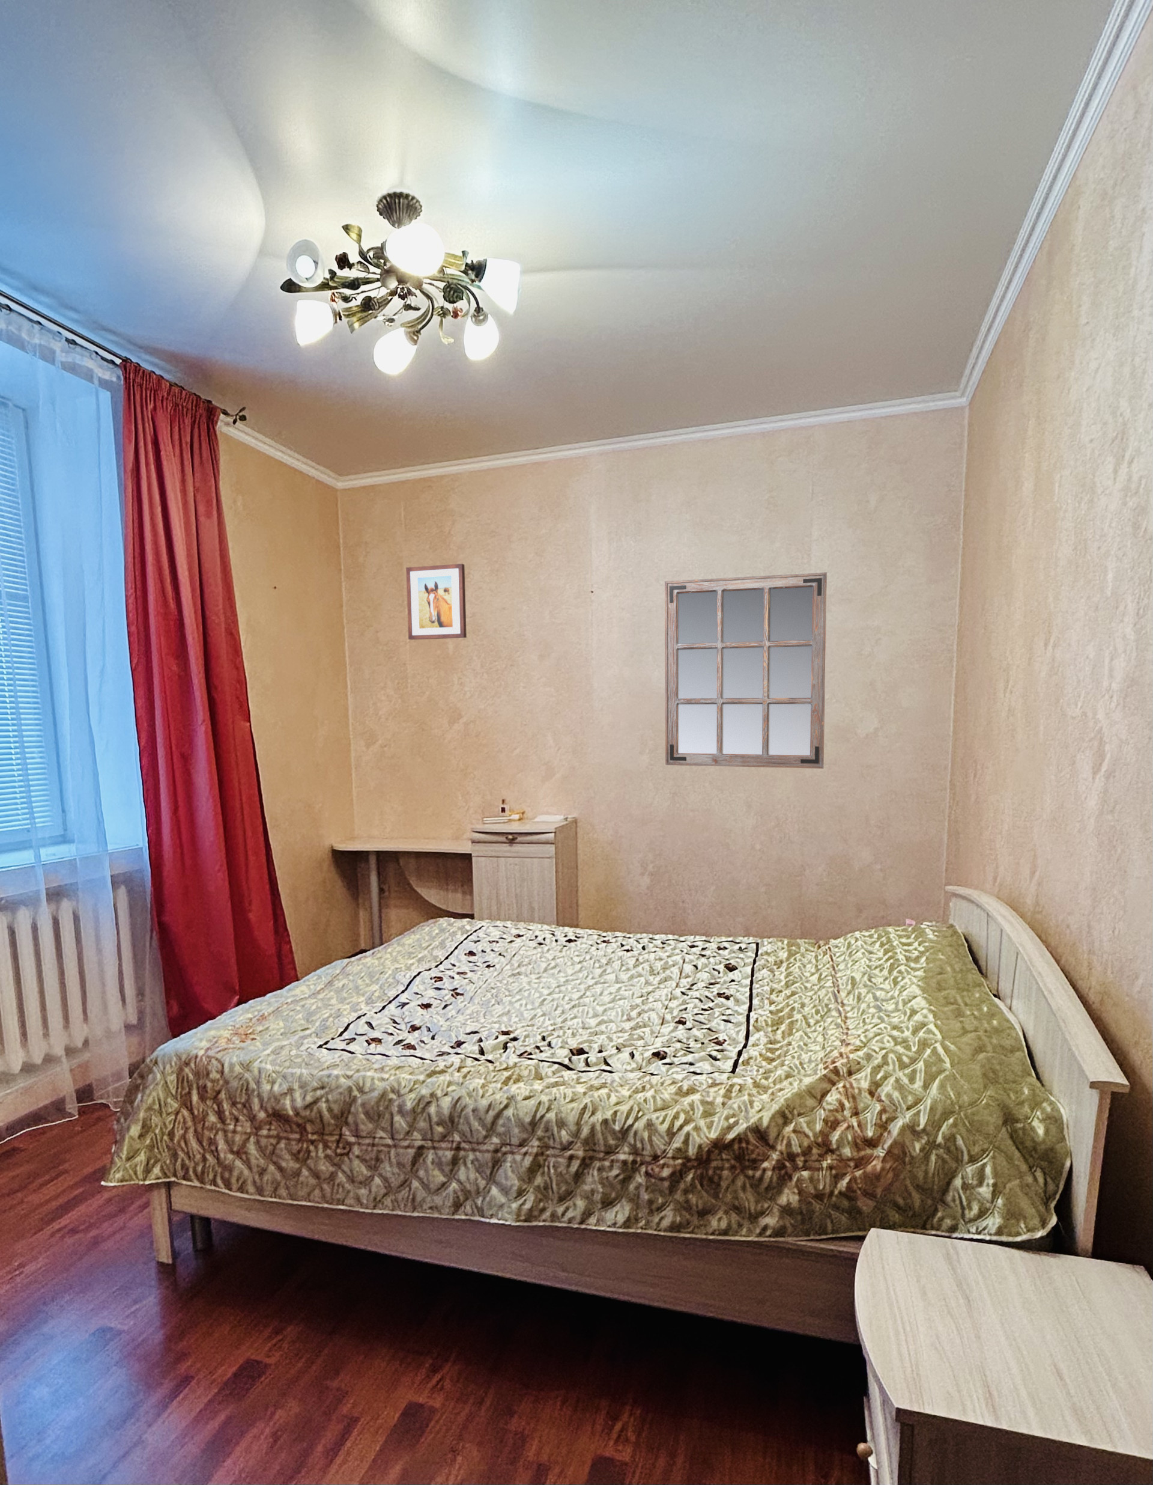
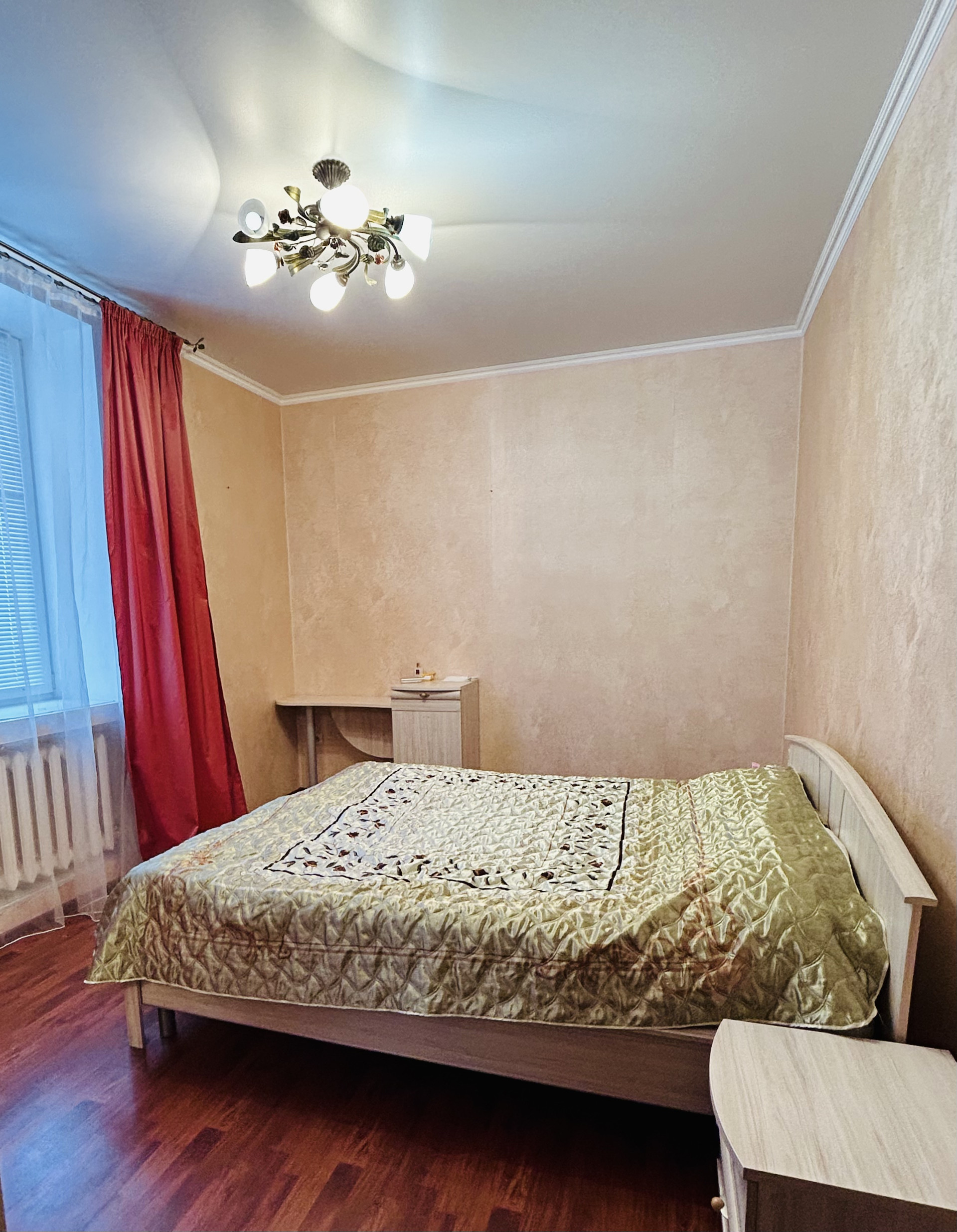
- wall art [405,563,467,640]
- mirror [664,571,828,769]
